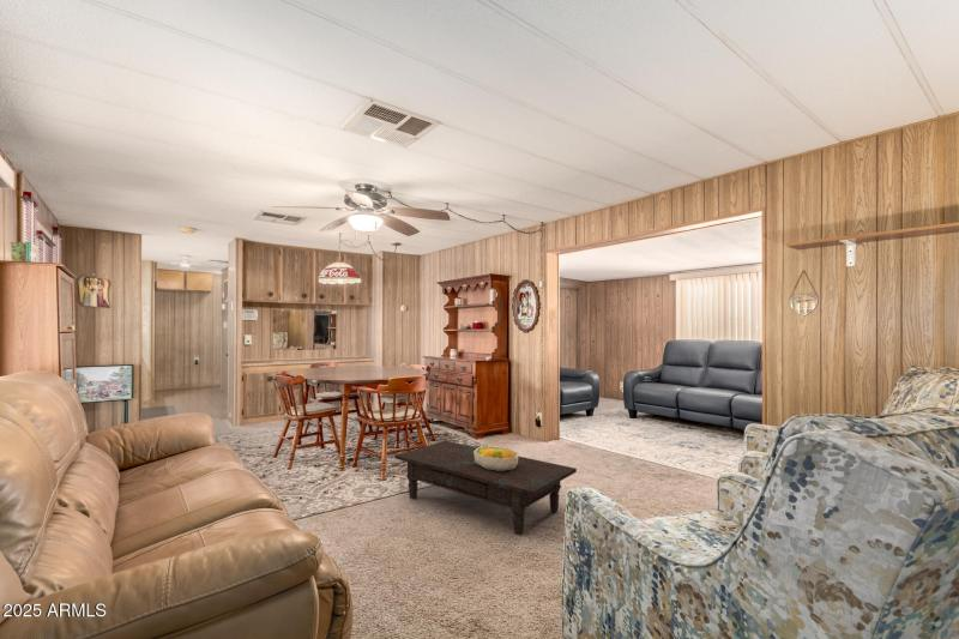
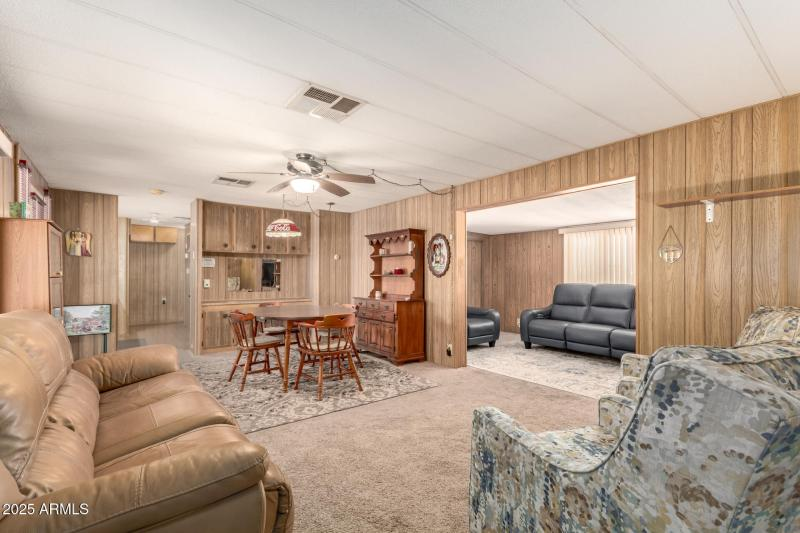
- fruit bowl [474,445,520,471]
- coffee table [393,439,578,537]
